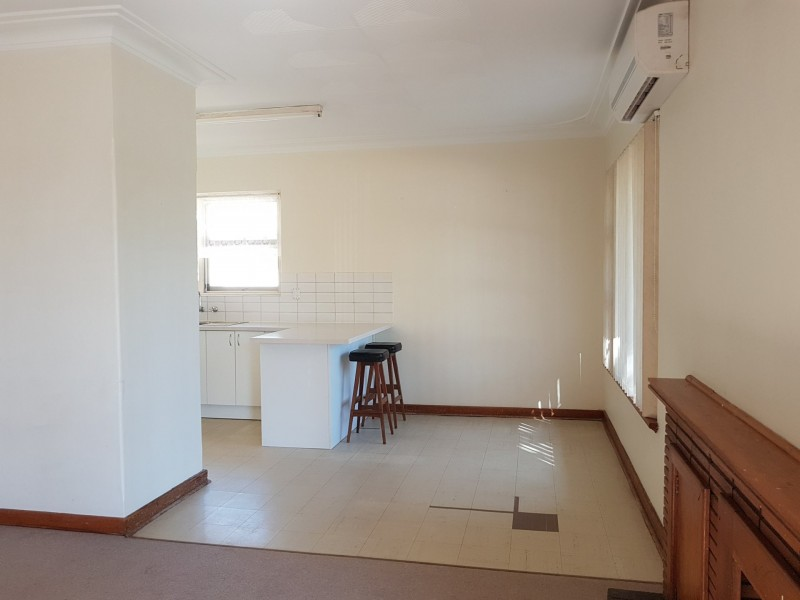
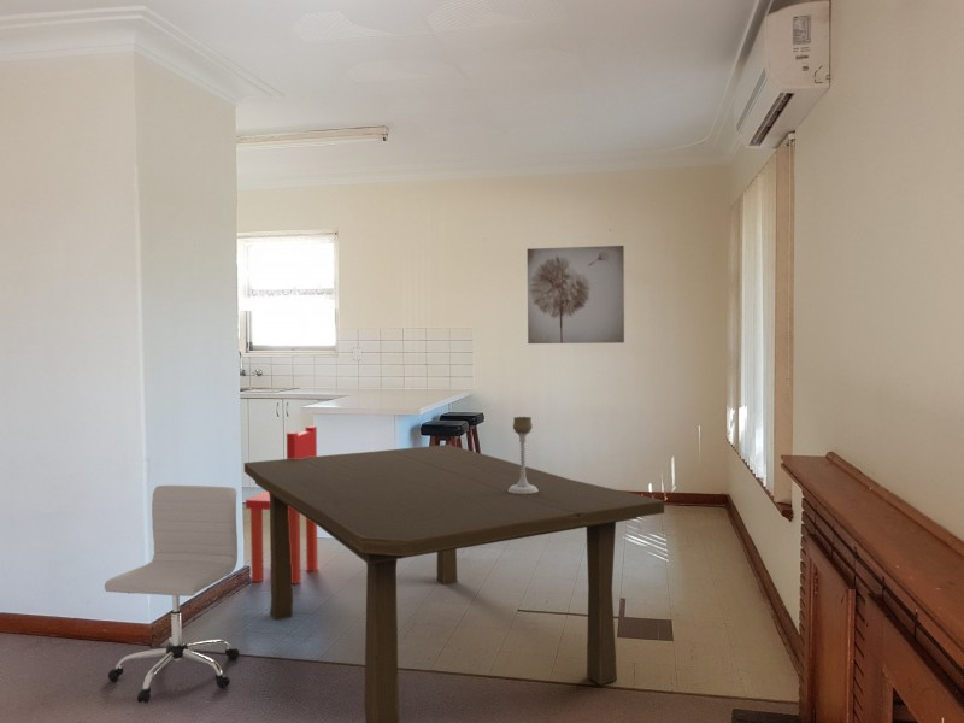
+ chair [104,484,240,704]
+ wall art [527,245,625,345]
+ chair [245,425,318,586]
+ candle holder [509,416,539,494]
+ dining table [243,443,665,723]
